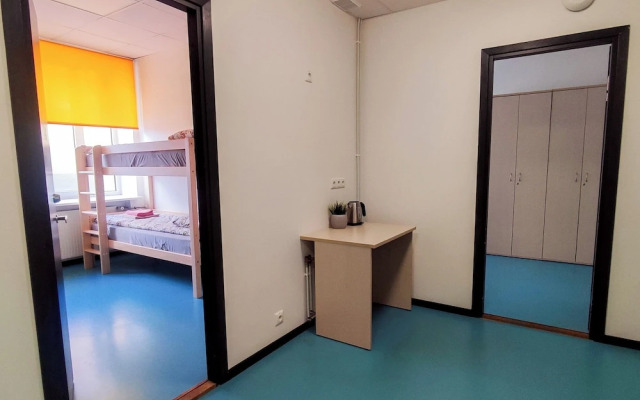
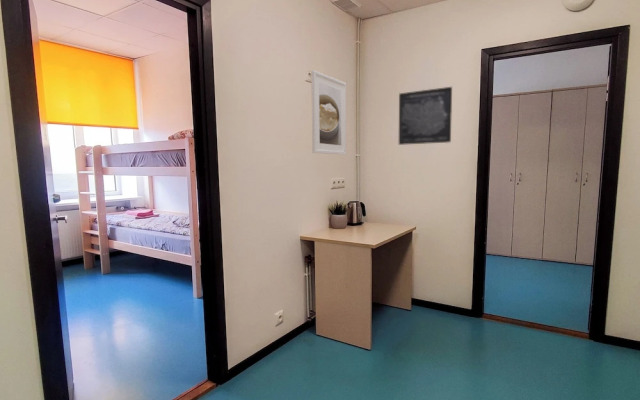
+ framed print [311,69,347,156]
+ wall art [398,86,453,146]
